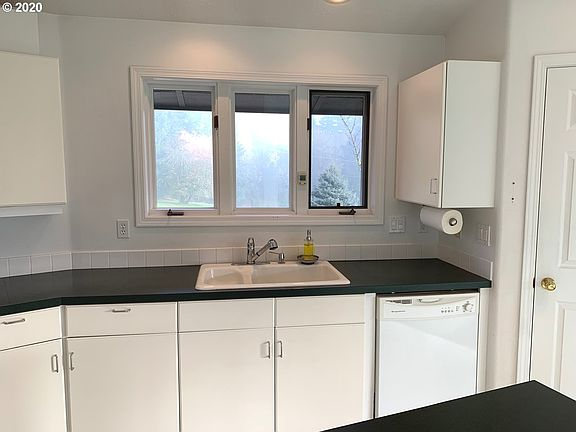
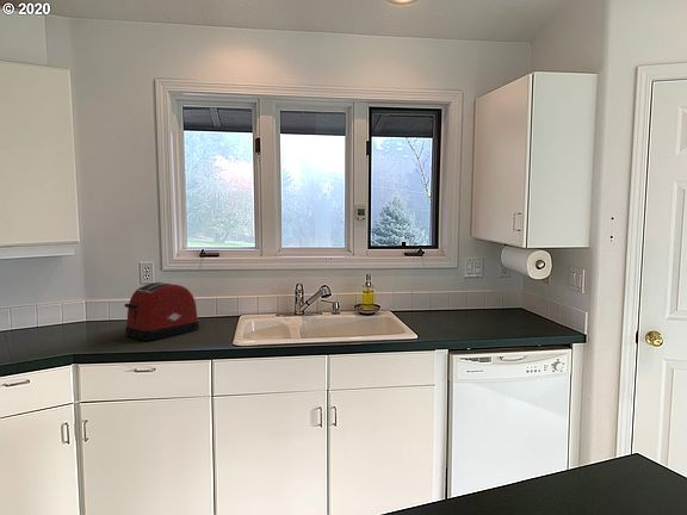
+ toaster [124,281,200,342]
